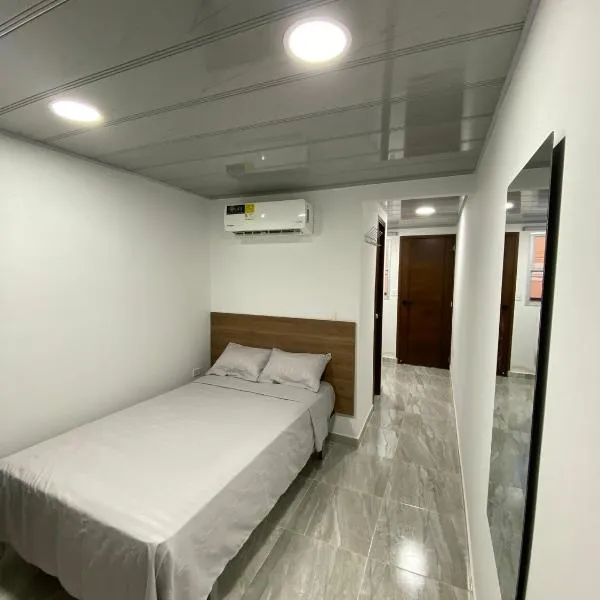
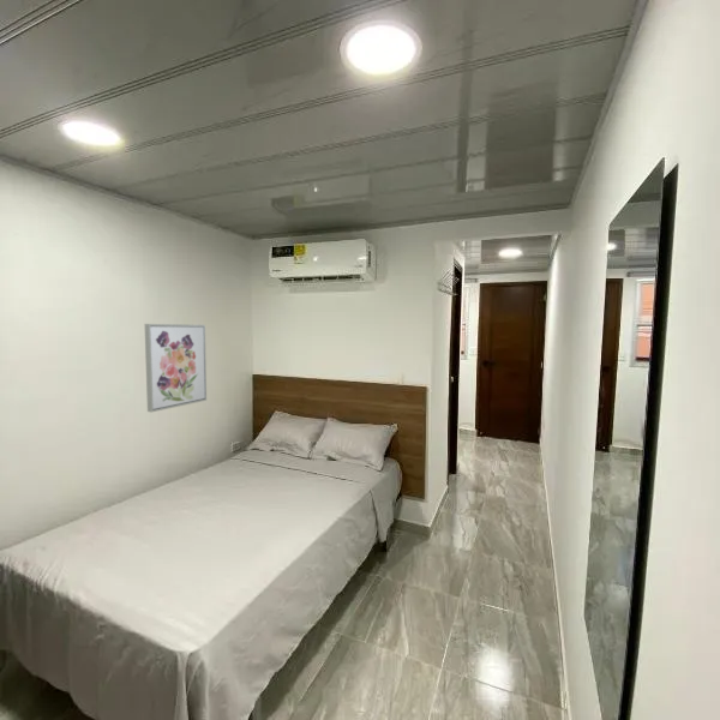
+ wall art [144,323,208,413]
